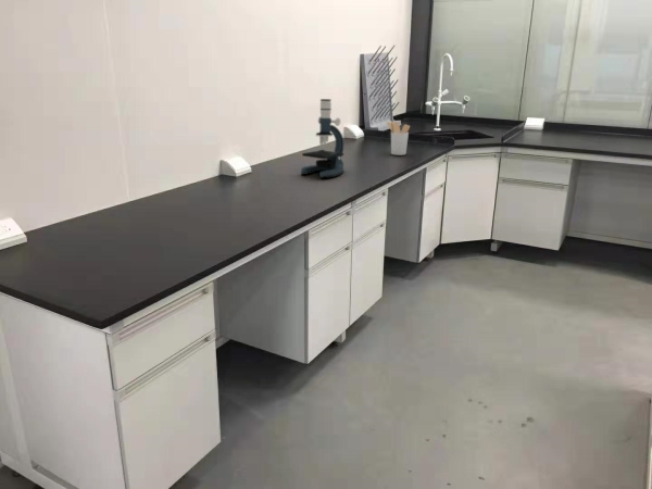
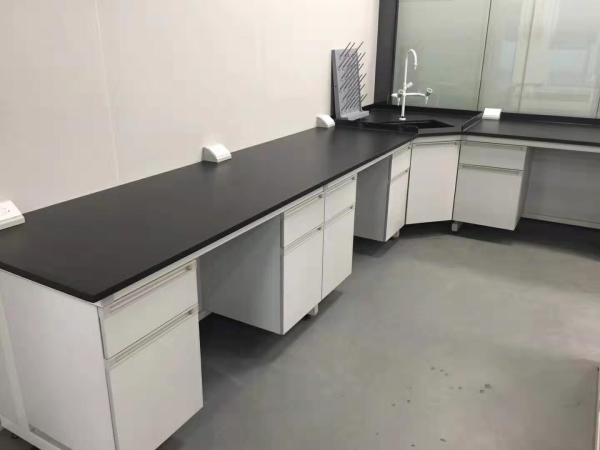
- utensil holder [386,121,411,156]
- microscope [300,98,344,179]
